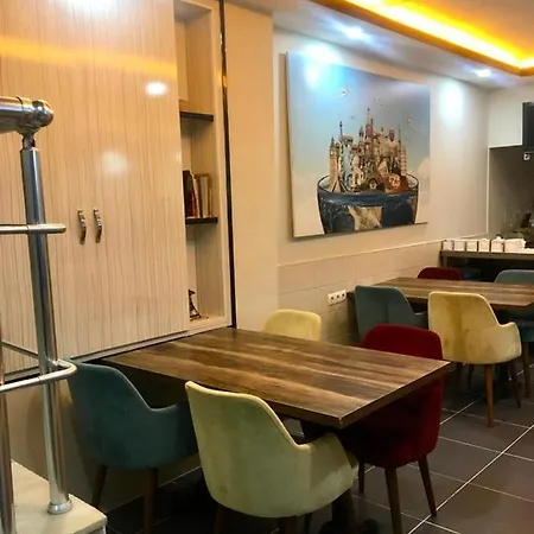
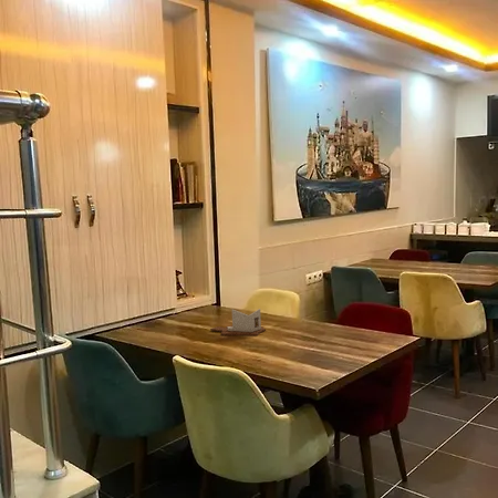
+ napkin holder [209,308,267,336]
